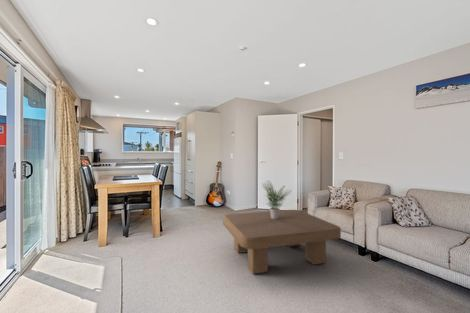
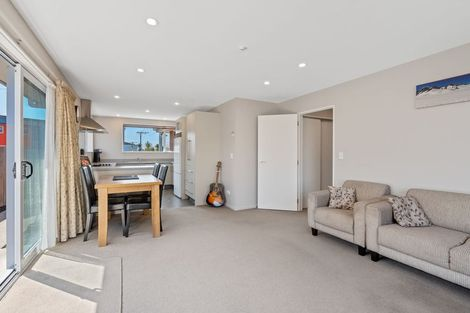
- potted plant [261,181,293,219]
- coffee table [222,209,342,275]
